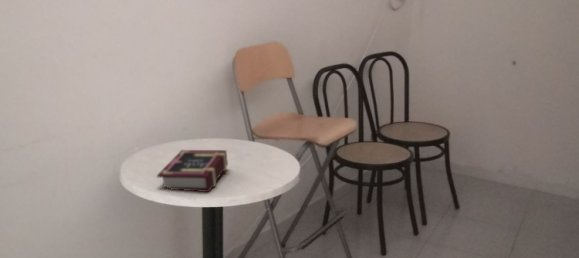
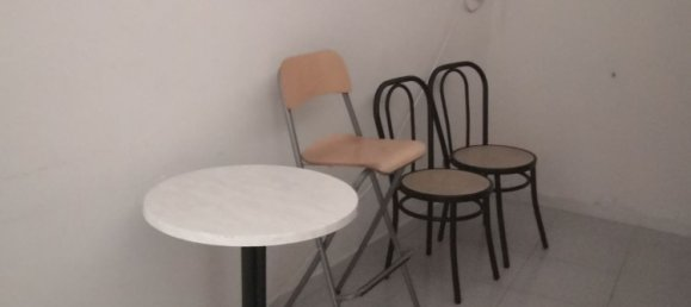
- book [156,149,229,193]
